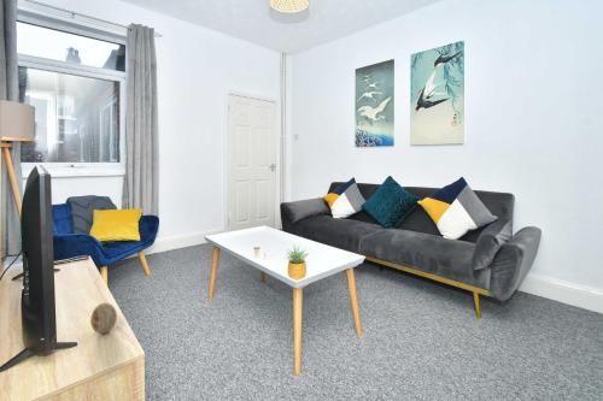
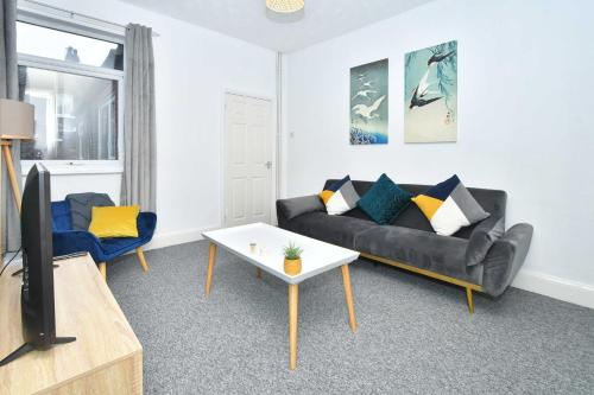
- decorative egg [89,302,118,335]
